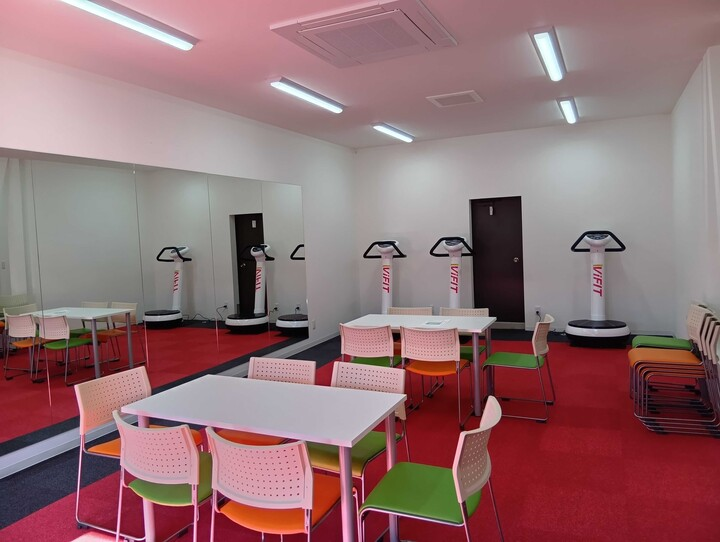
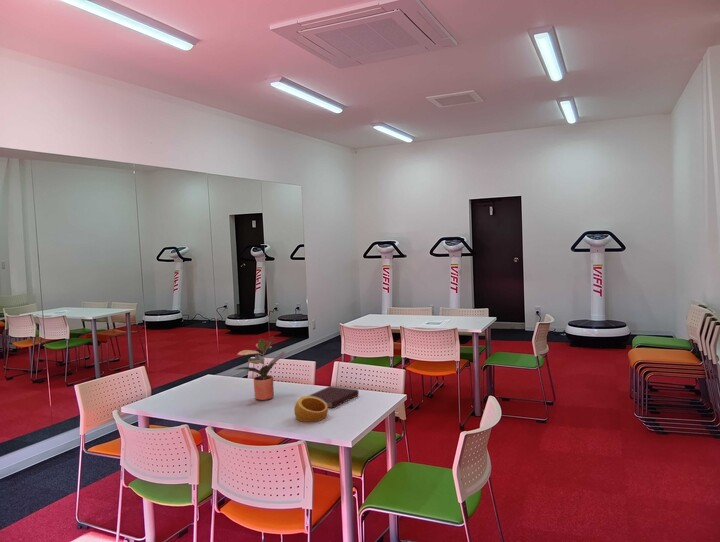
+ notebook [308,385,360,409]
+ ring [293,395,329,423]
+ potted plant [234,335,287,401]
